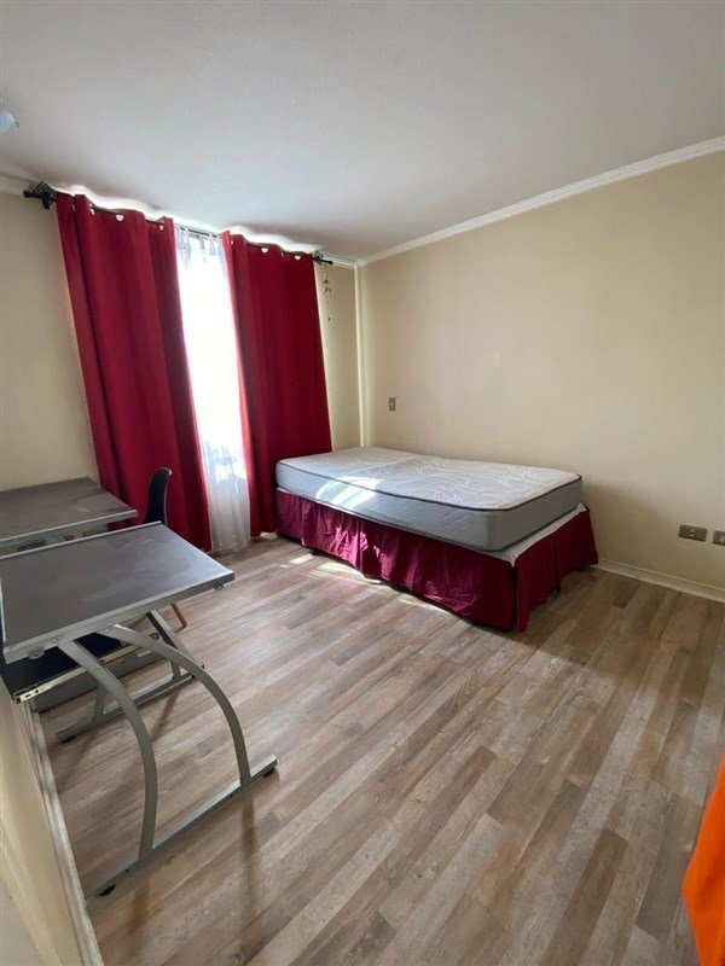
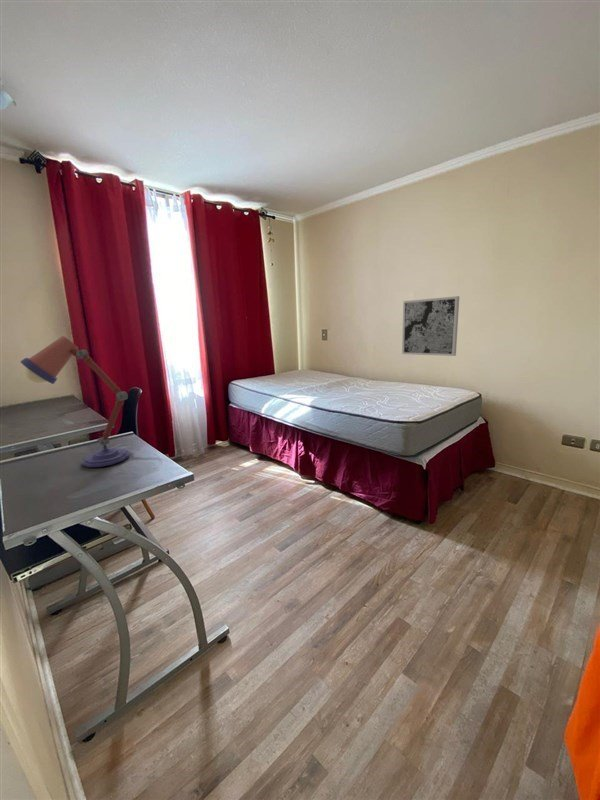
+ wall art [401,295,460,357]
+ desk lamp [19,335,130,468]
